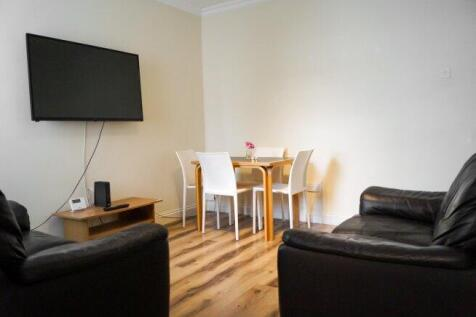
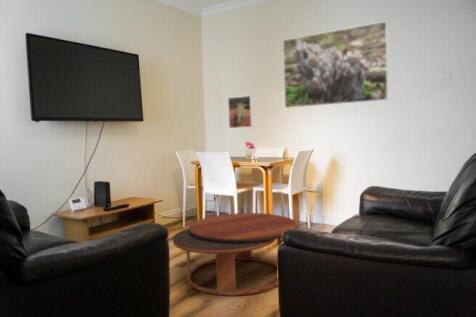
+ coffee table [172,212,299,297]
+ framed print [282,20,389,109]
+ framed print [227,95,254,129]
